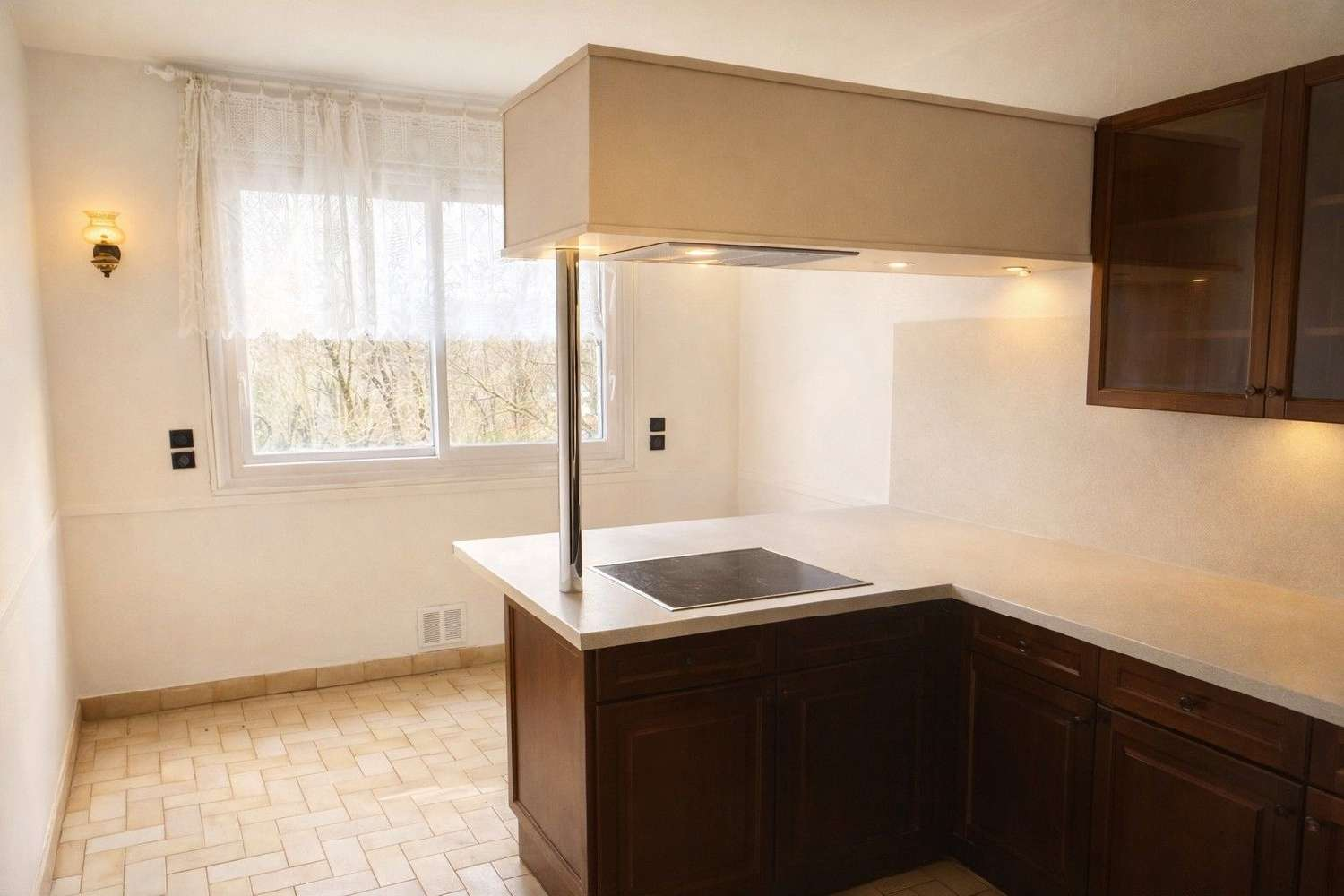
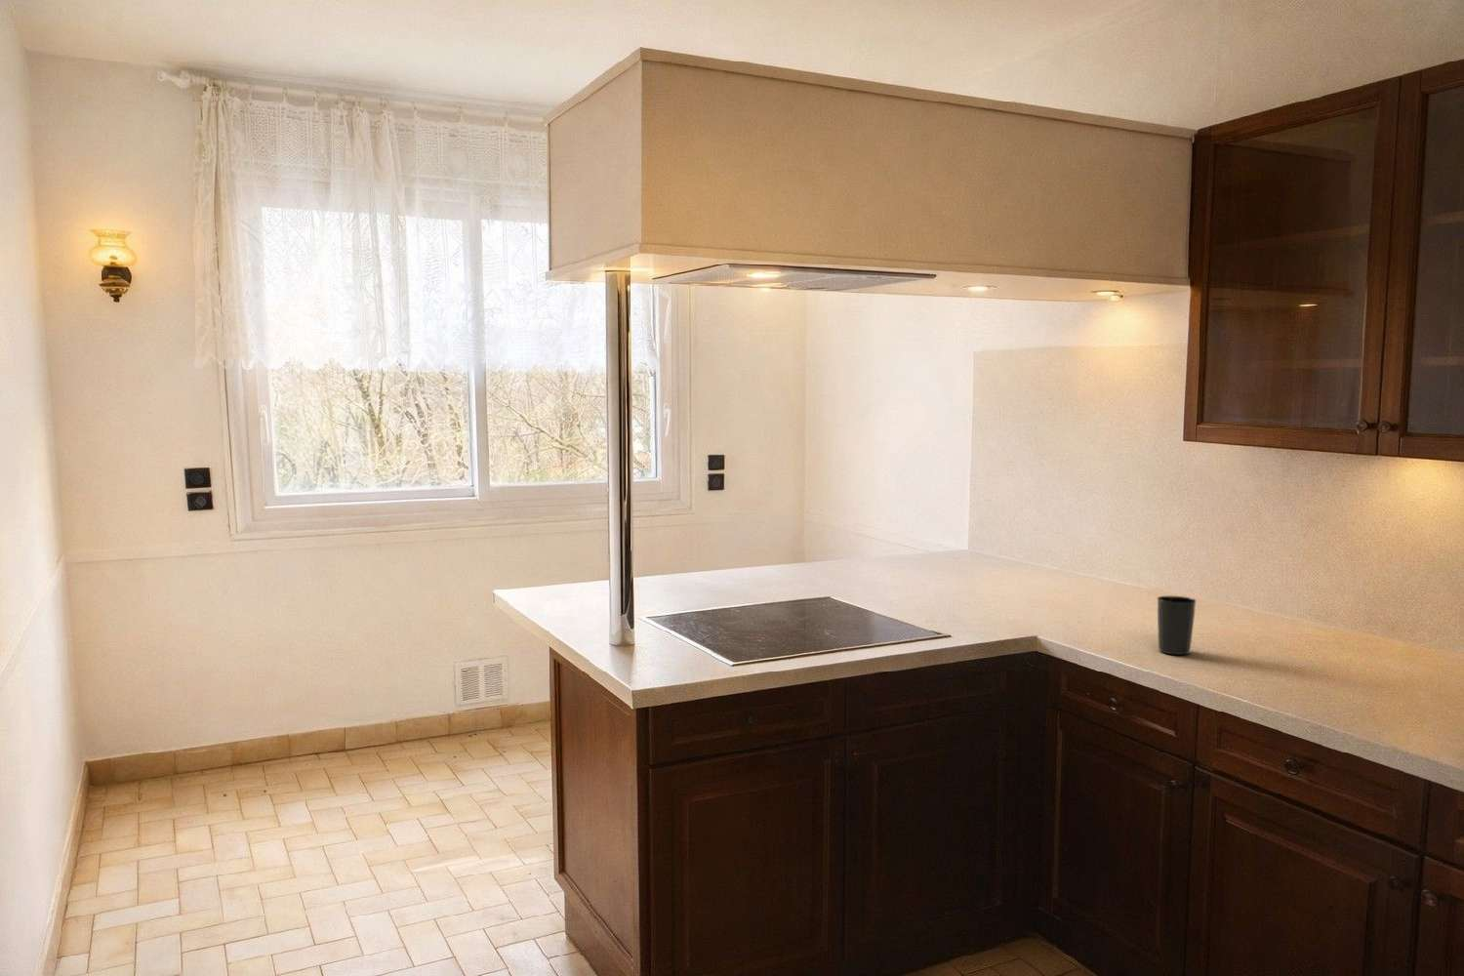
+ cup [1157,596,1196,656]
